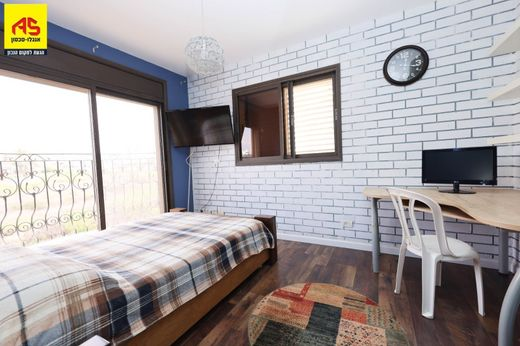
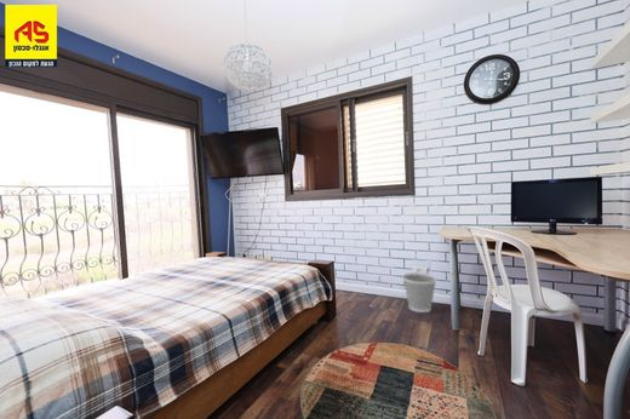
+ wastebasket [401,271,437,314]
